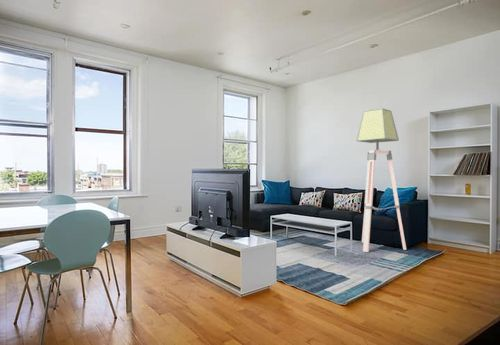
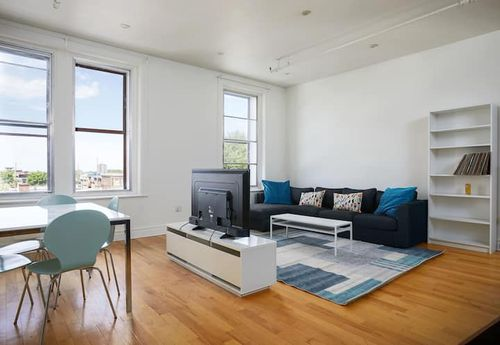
- floor lamp [355,107,407,253]
